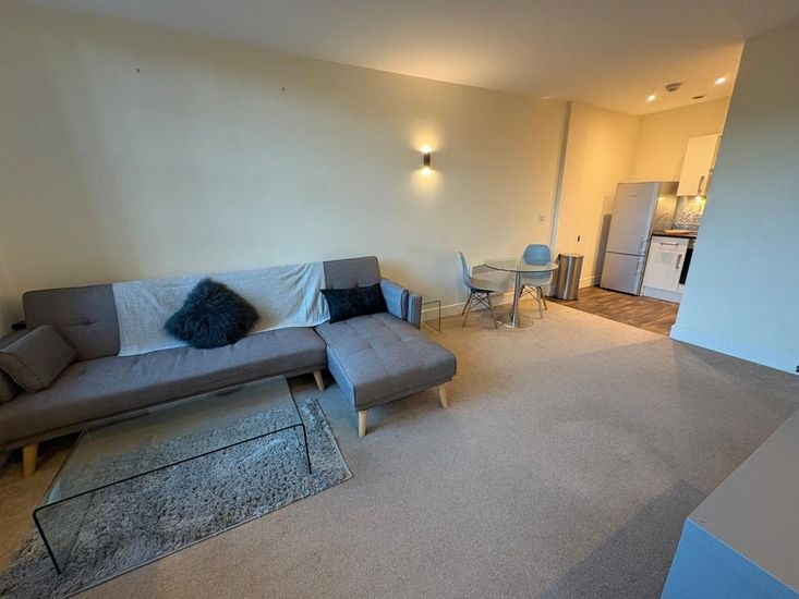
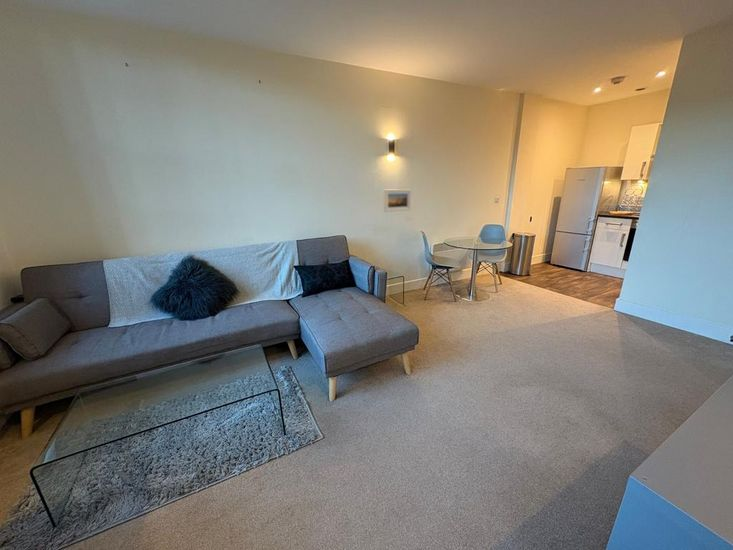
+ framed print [383,188,412,213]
